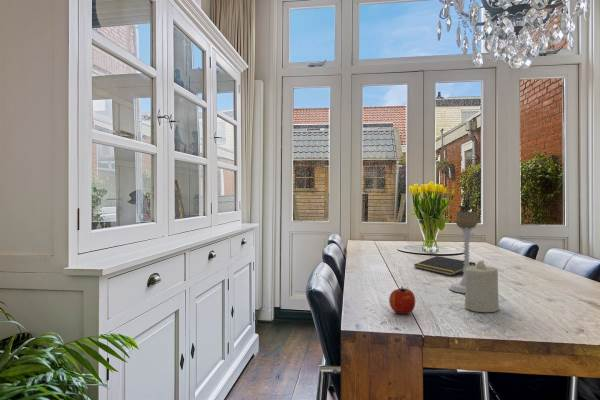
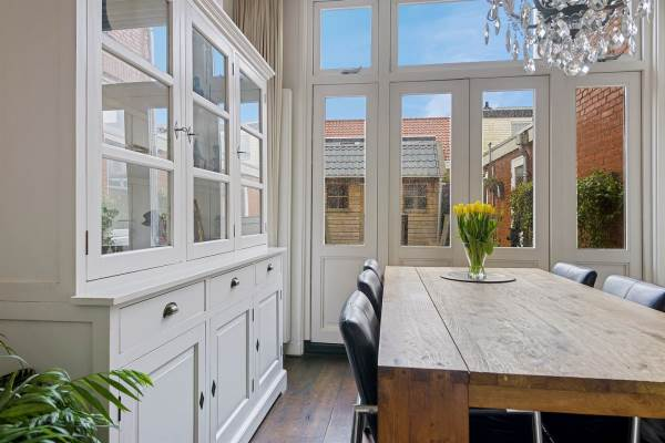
- candle [464,260,500,313]
- candle holder [448,210,479,294]
- fruit [388,285,416,315]
- notepad [413,255,476,276]
